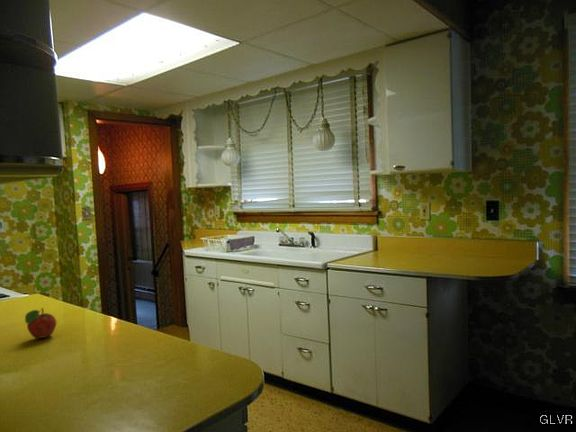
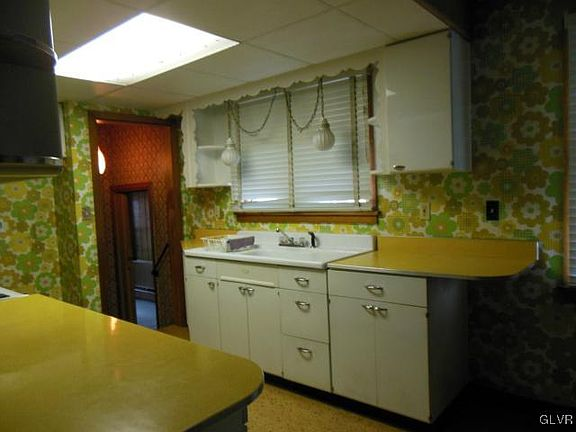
- fruit [24,307,57,339]
